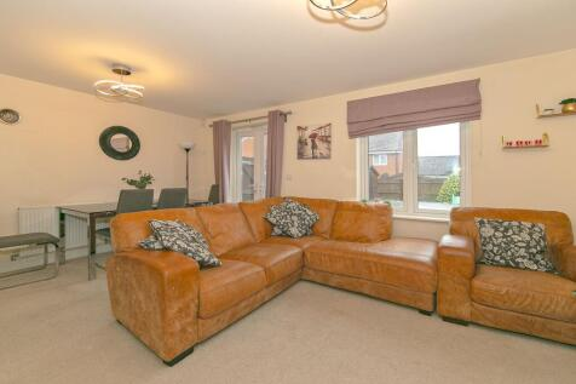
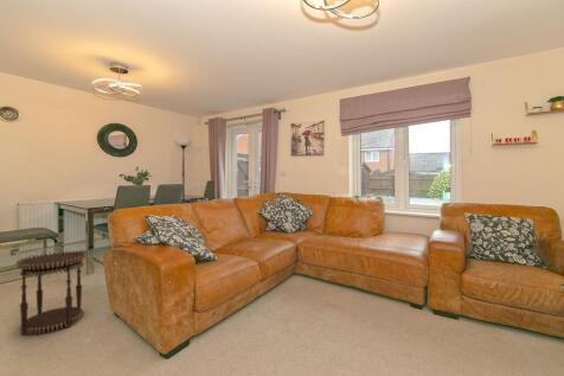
+ side table [14,249,88,336]
